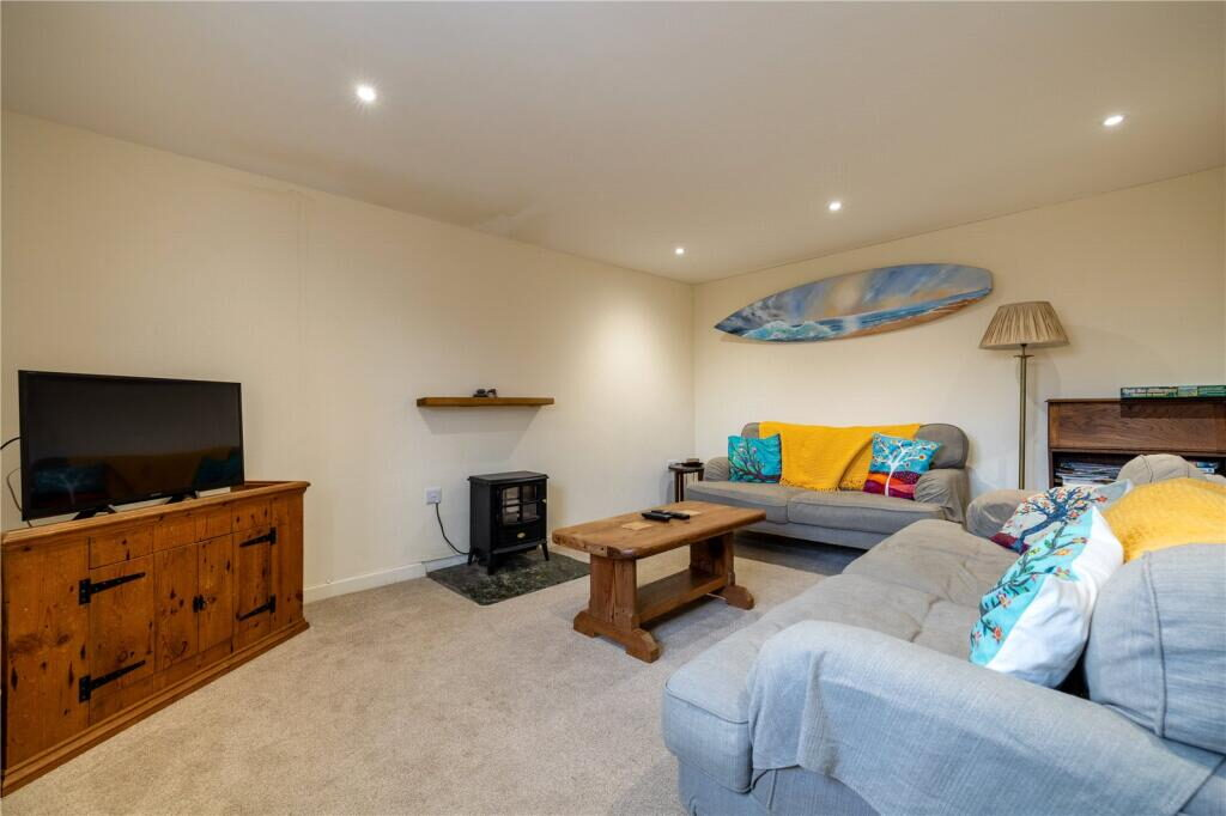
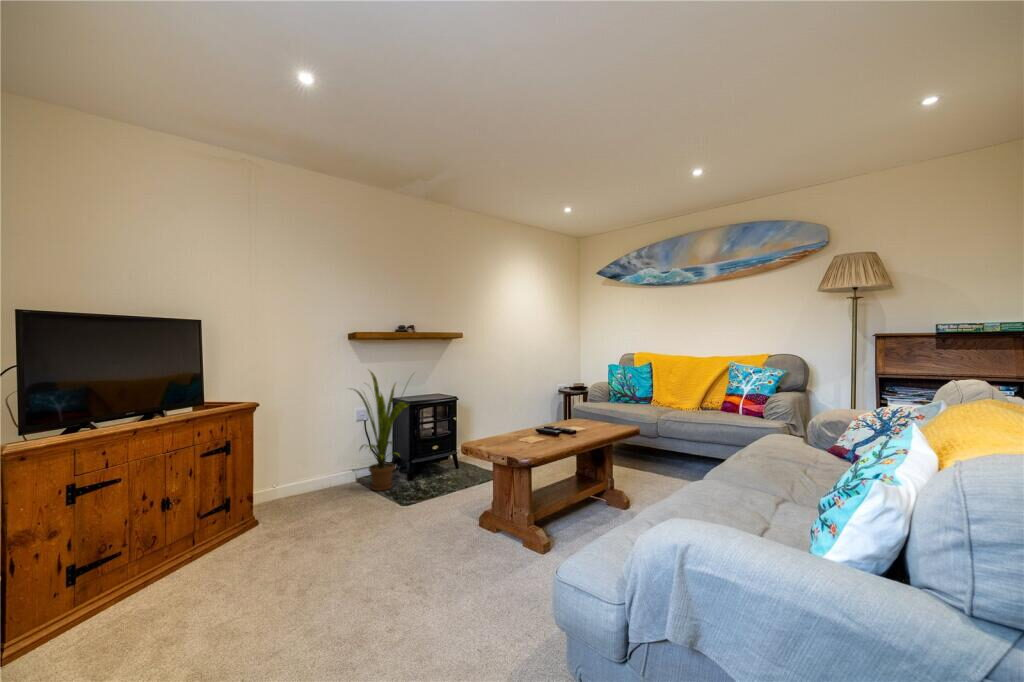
+ house plant [346,368,417,492]
